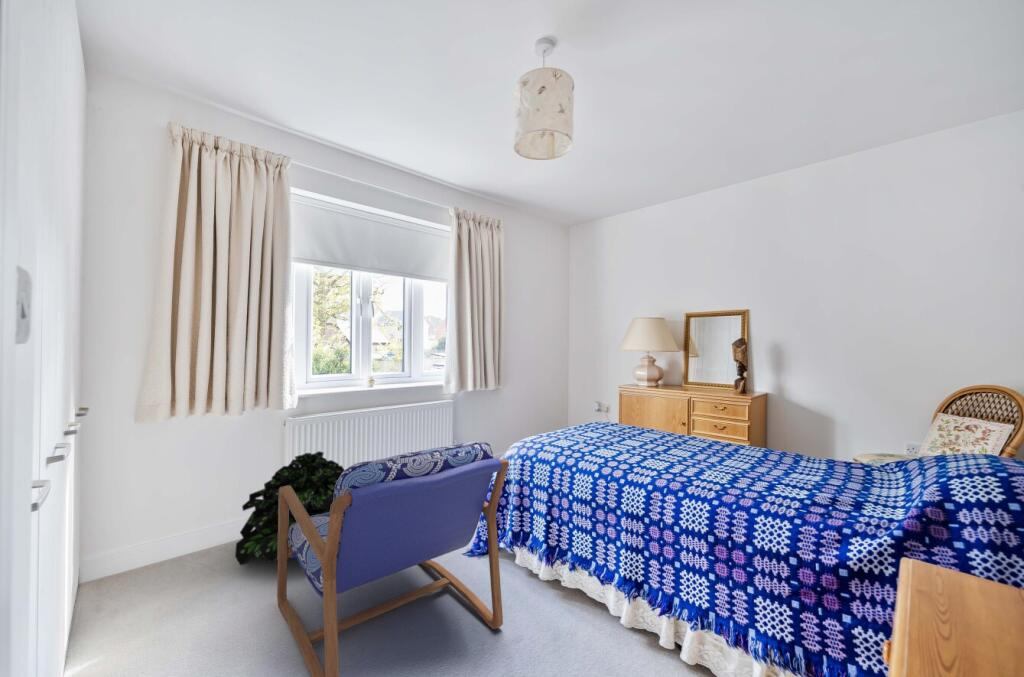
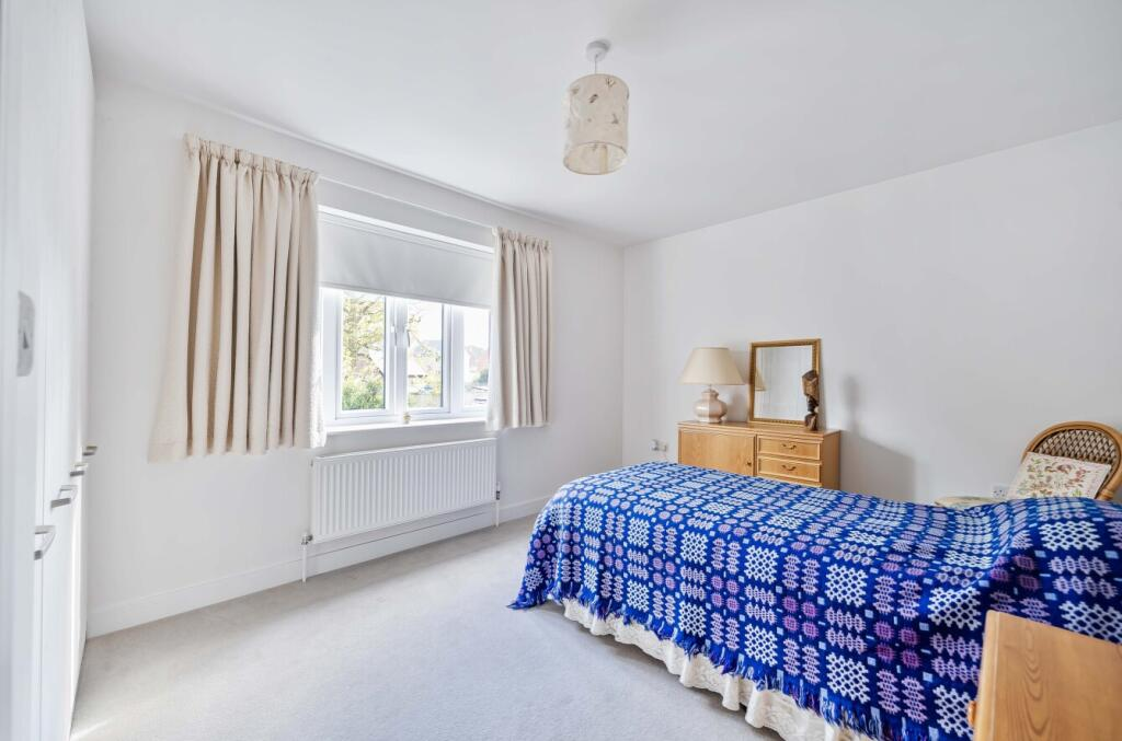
- armchair [276,440,510,677]
- potted plant [234,450,345,567]
